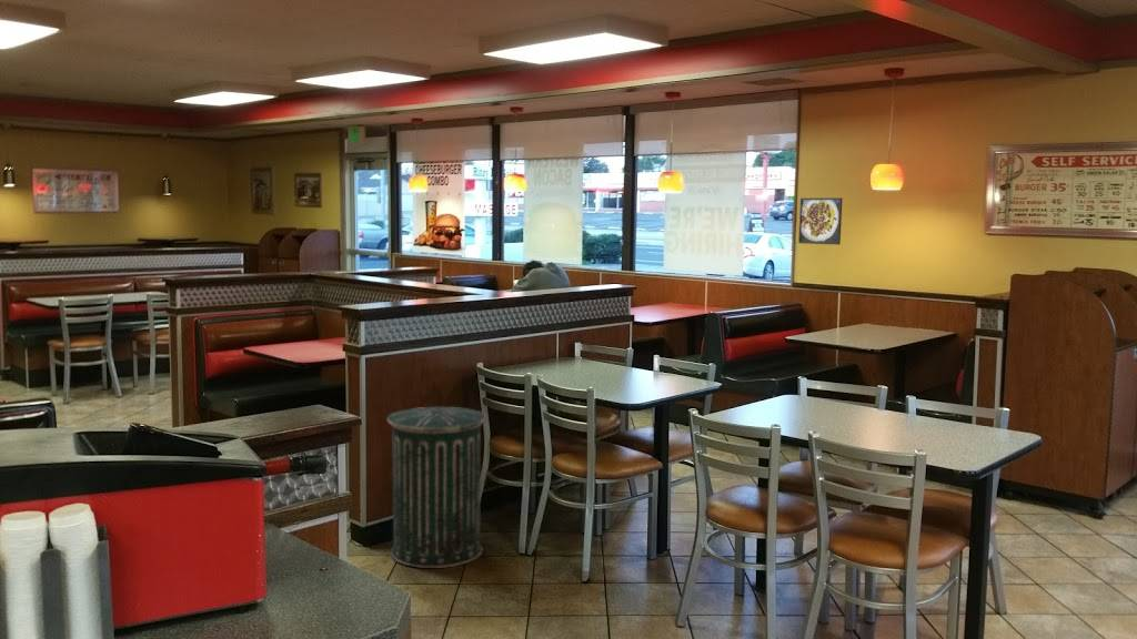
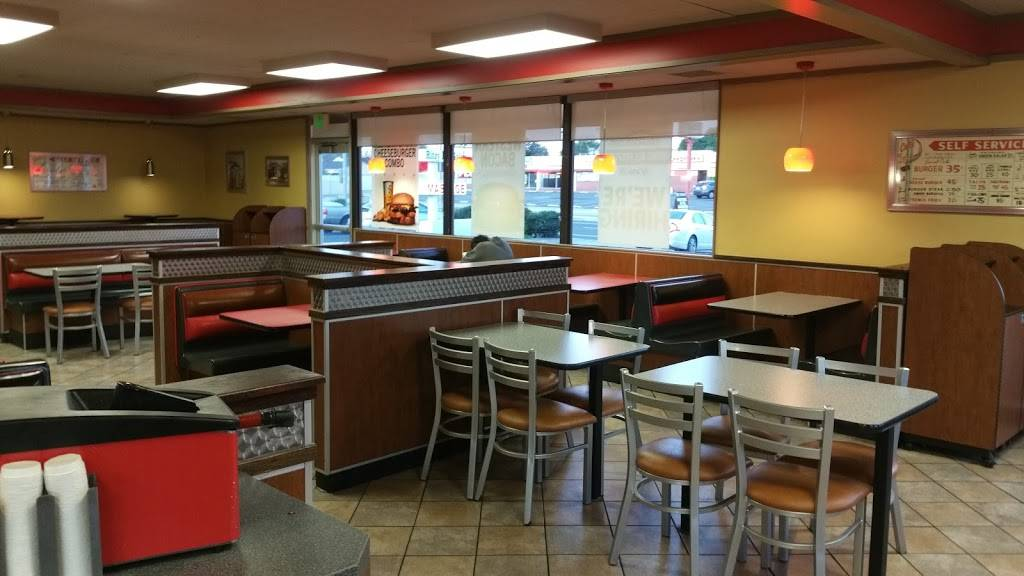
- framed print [797,196,844,245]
- trash can [386,406,487,569]
